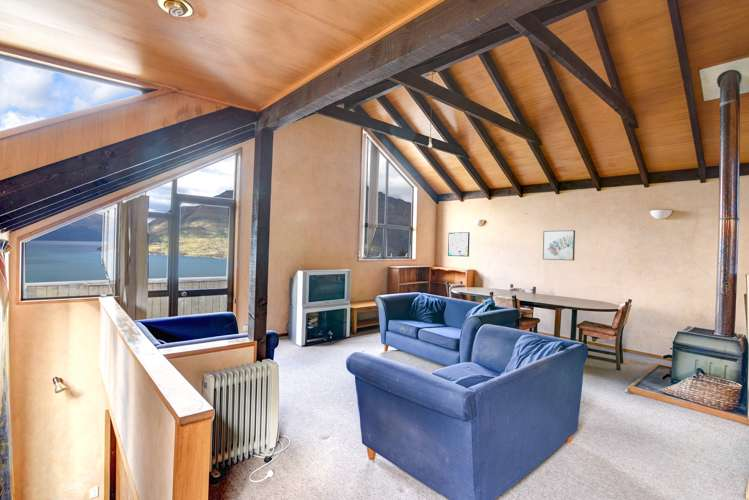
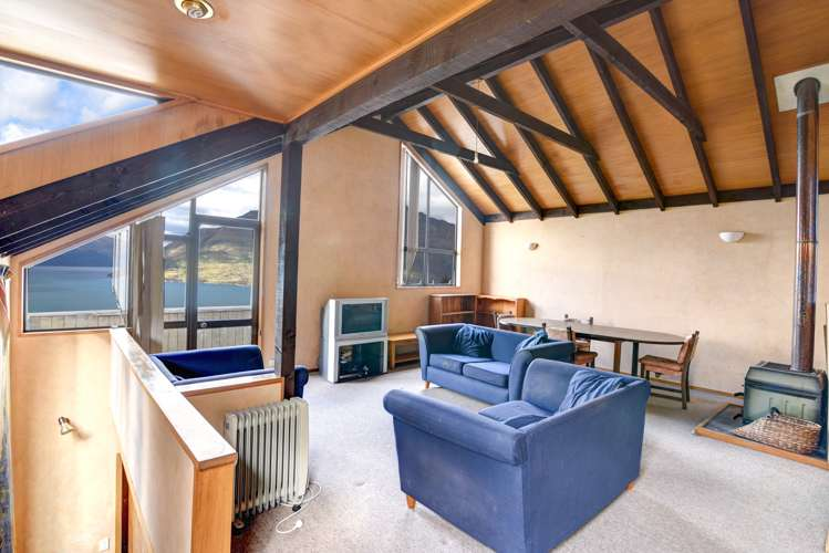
- wall art [542,229,576,261]
- wall art [447,231,471,258]
